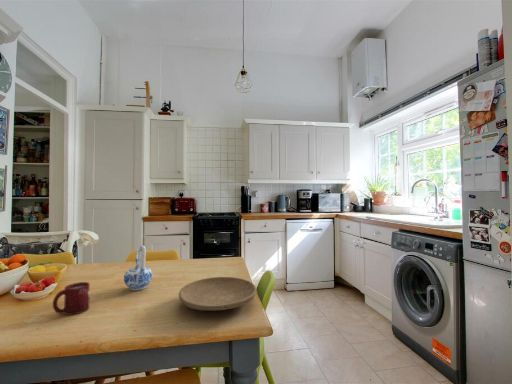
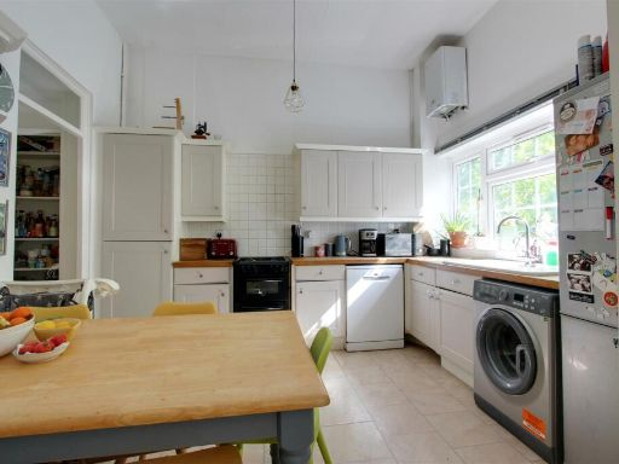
- plate [178,276,257,311]
- cup [52,281,91,316]
- ceramic pitcher [123,245,154,291]
